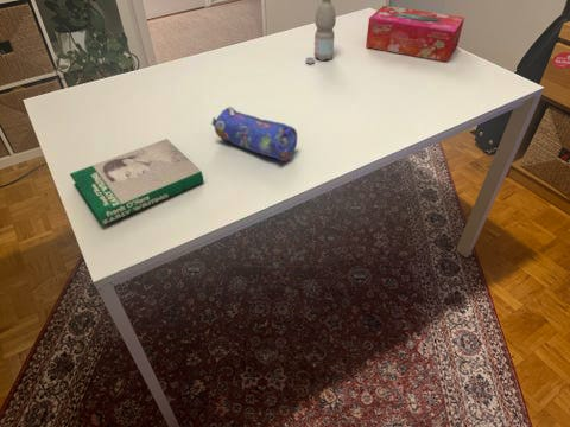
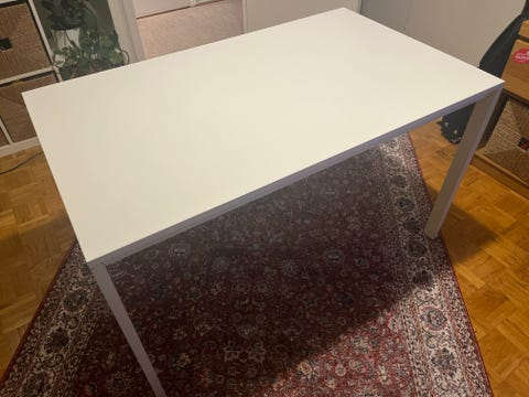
- water bottle [304,0,337,65]
- book [69,138,204,227]
- pencil case [210,106,298,162]
- tissue box [365,5,466,63]
